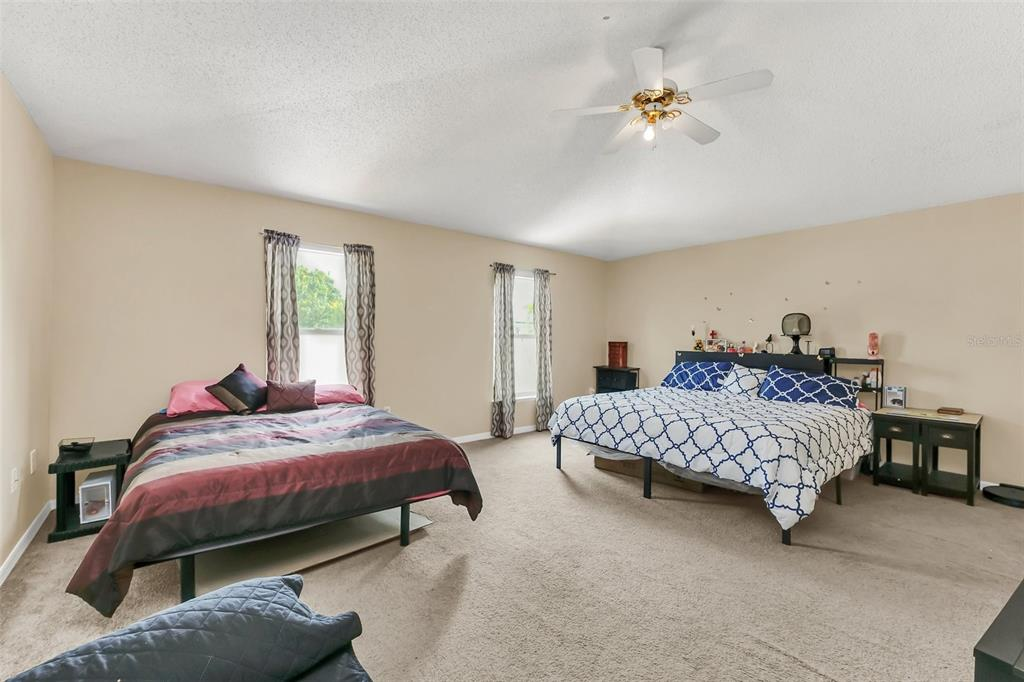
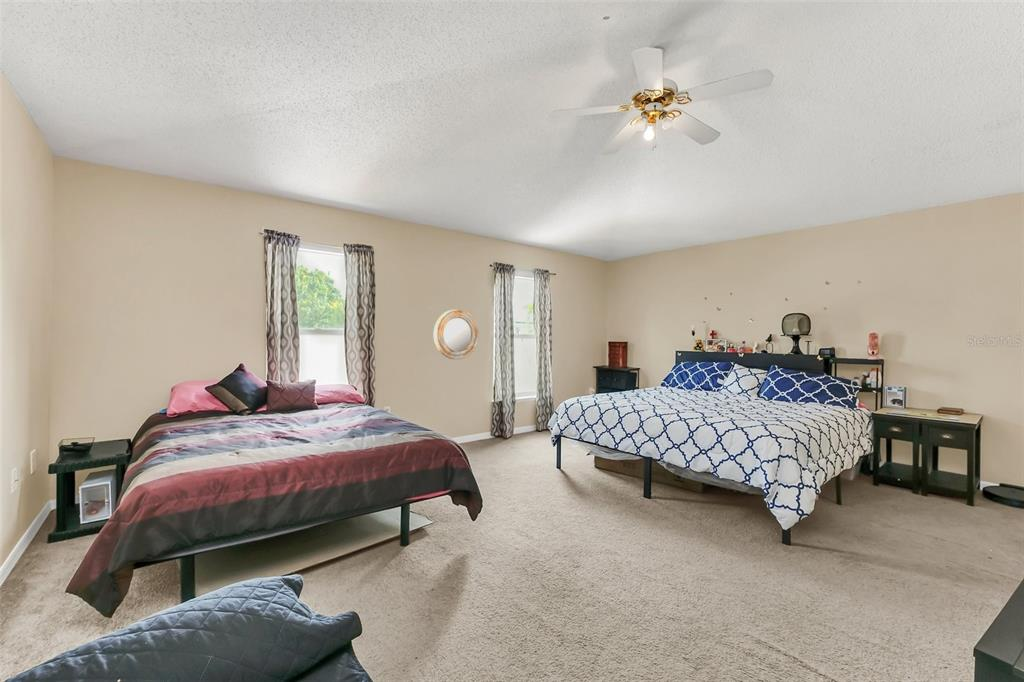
+ home mirror [433,308,480,360]
